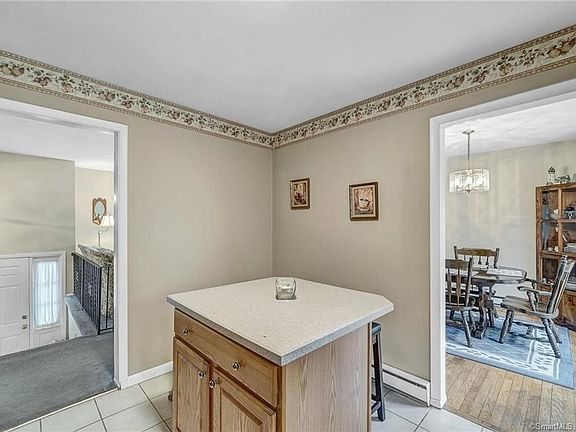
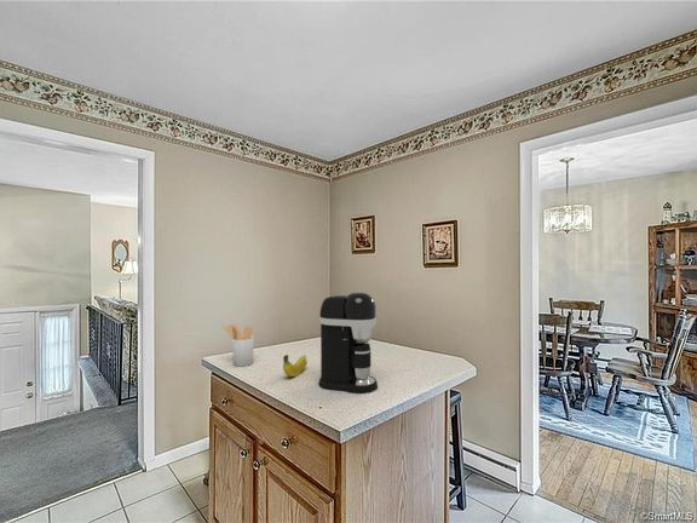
+ coffee maker [317,291,379,395]
+ utensil holder [221,323,255,368]
+ fruit [282,354,309,378]
